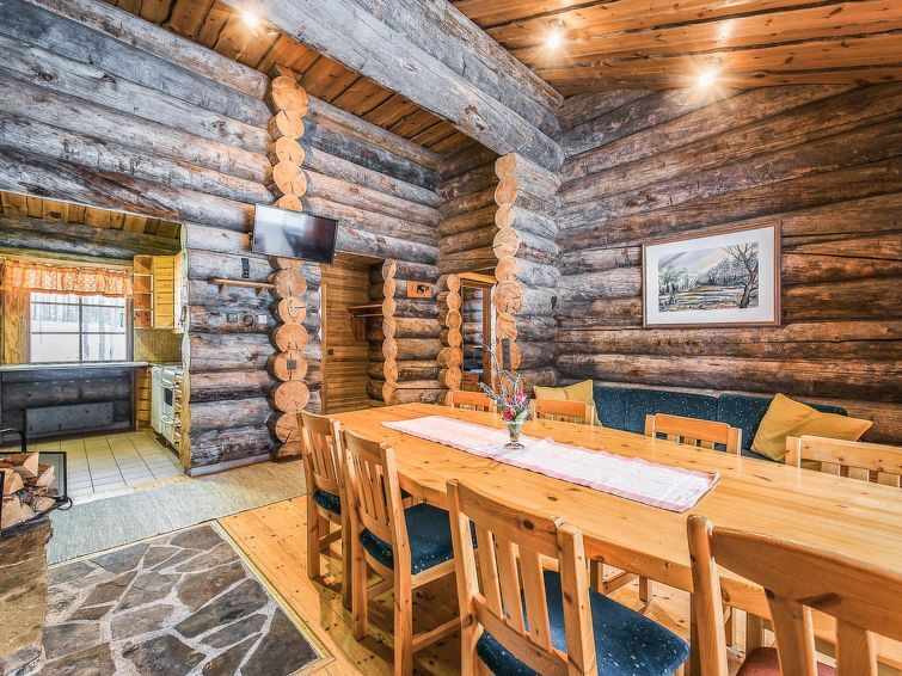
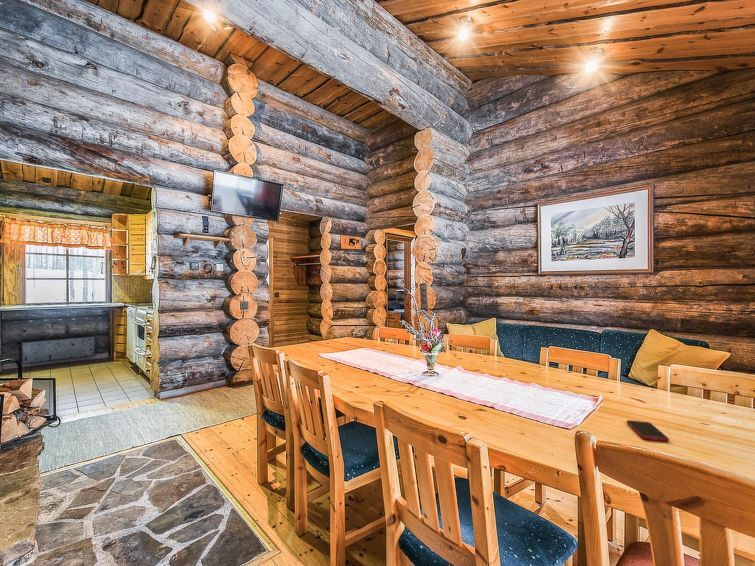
+ cell phone [626,419,670,442]
